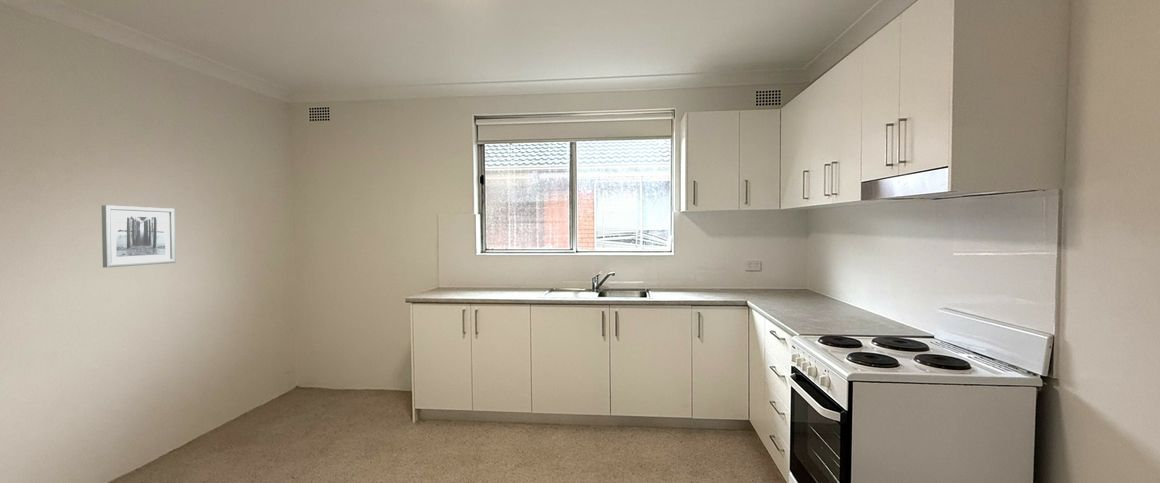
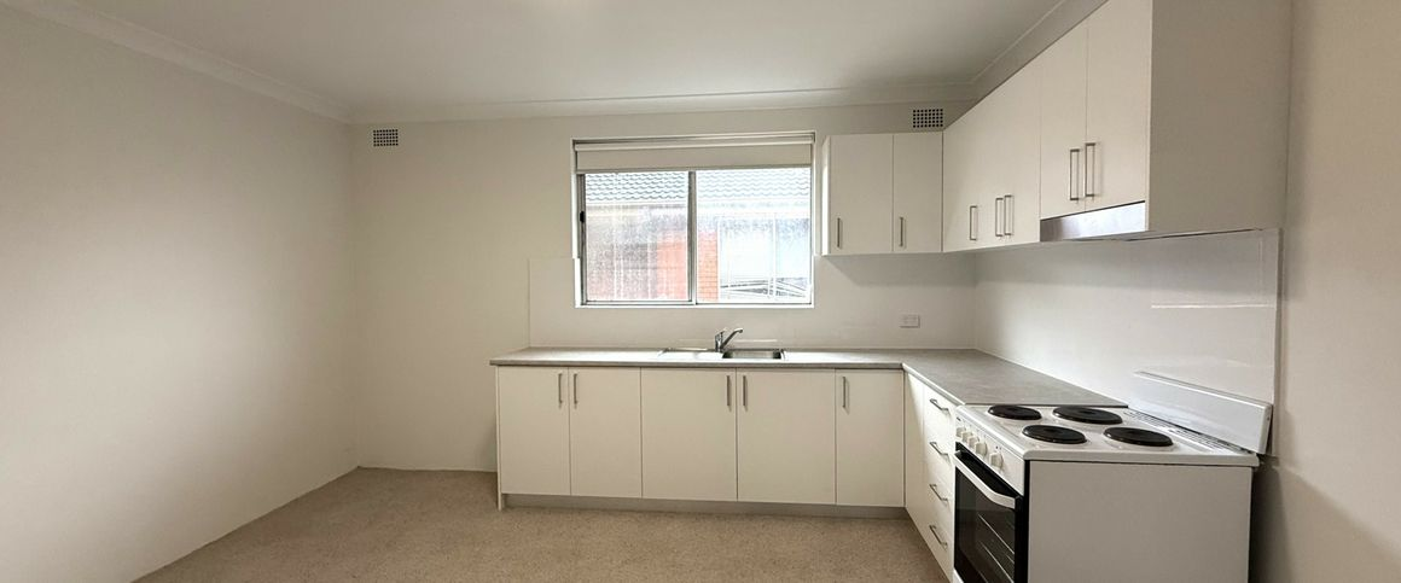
- wall art [101,204,177,268]
